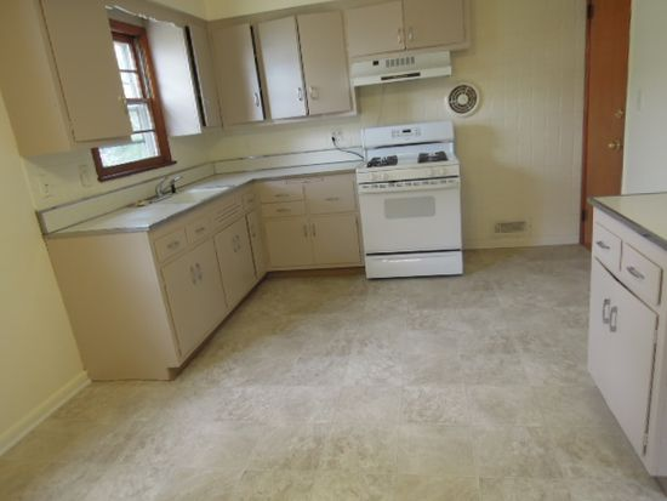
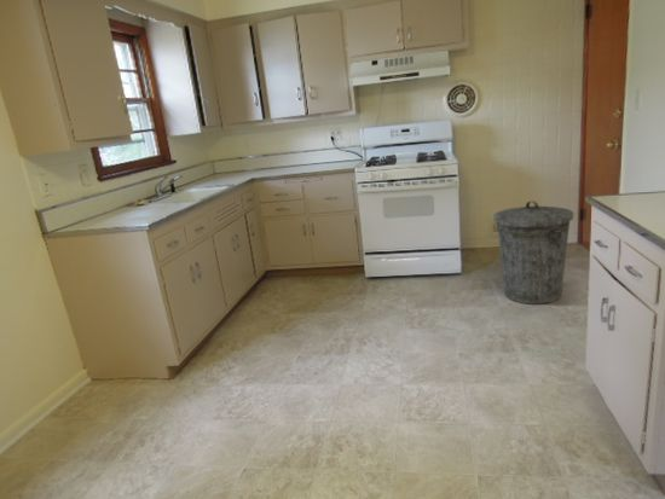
+ trash can [492,199,574,306]
